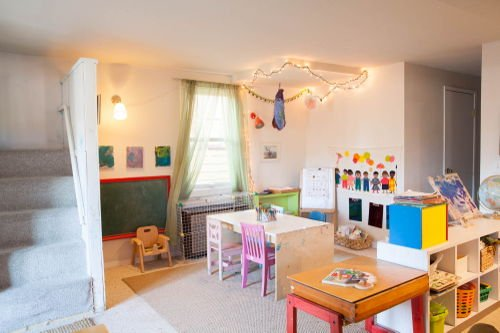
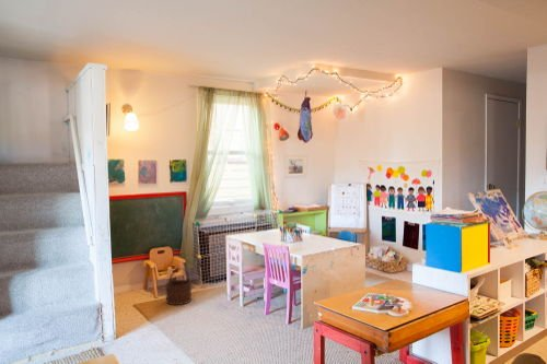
+ wooden bucket [164,267,193,306]
